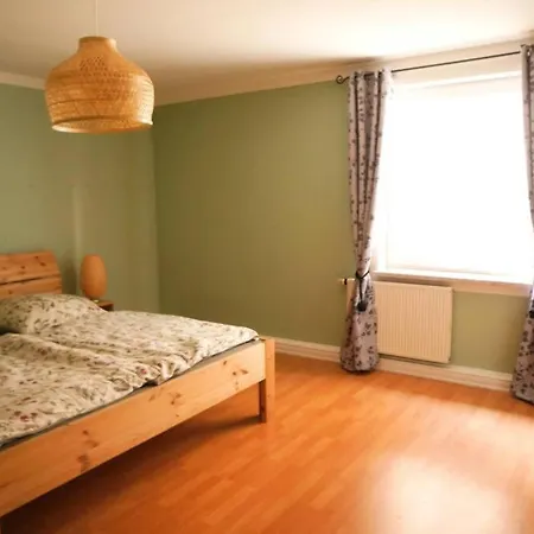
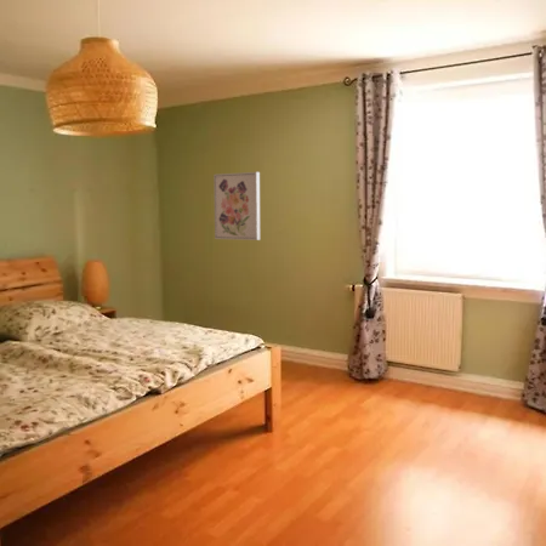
+ wall art [212,171,261,241]
